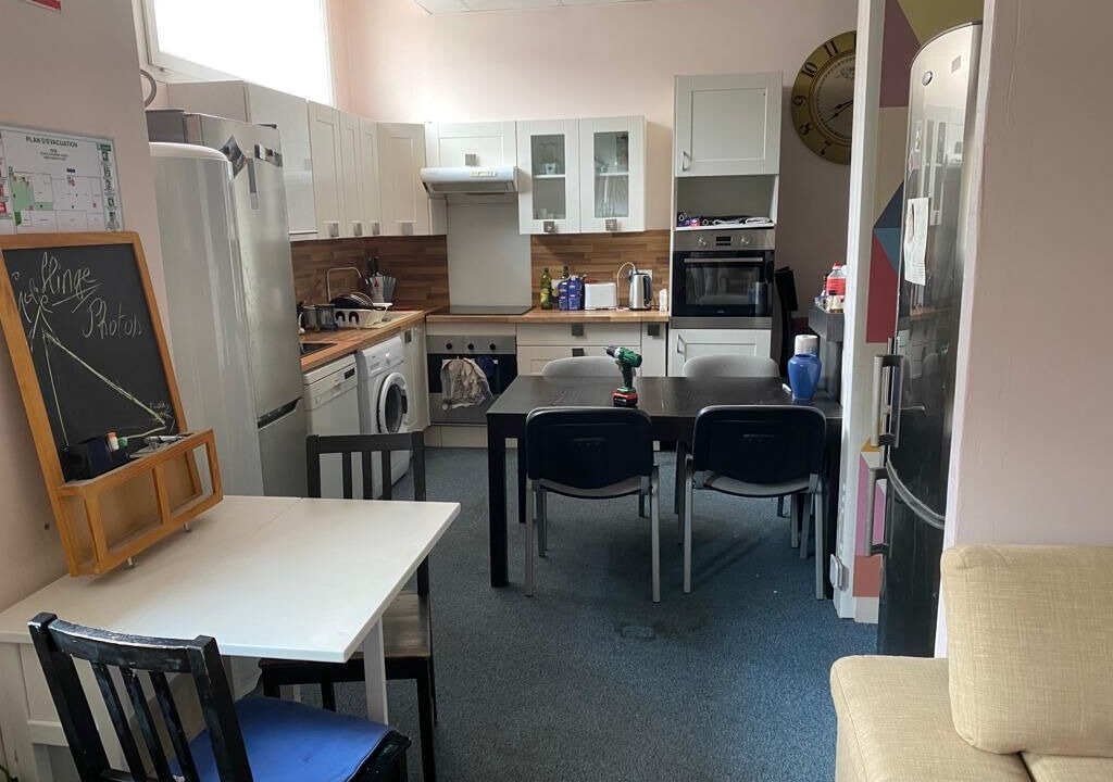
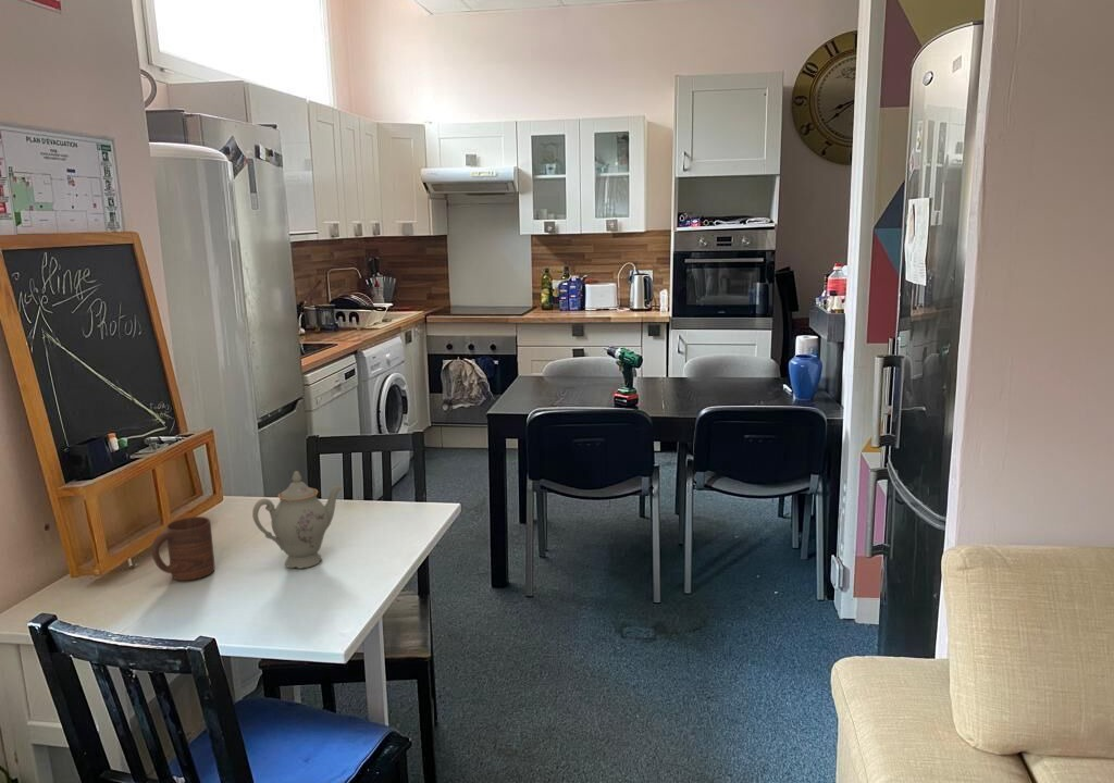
+ cup [150,515,215,582]
+ chinaware [251,470,344,570]
